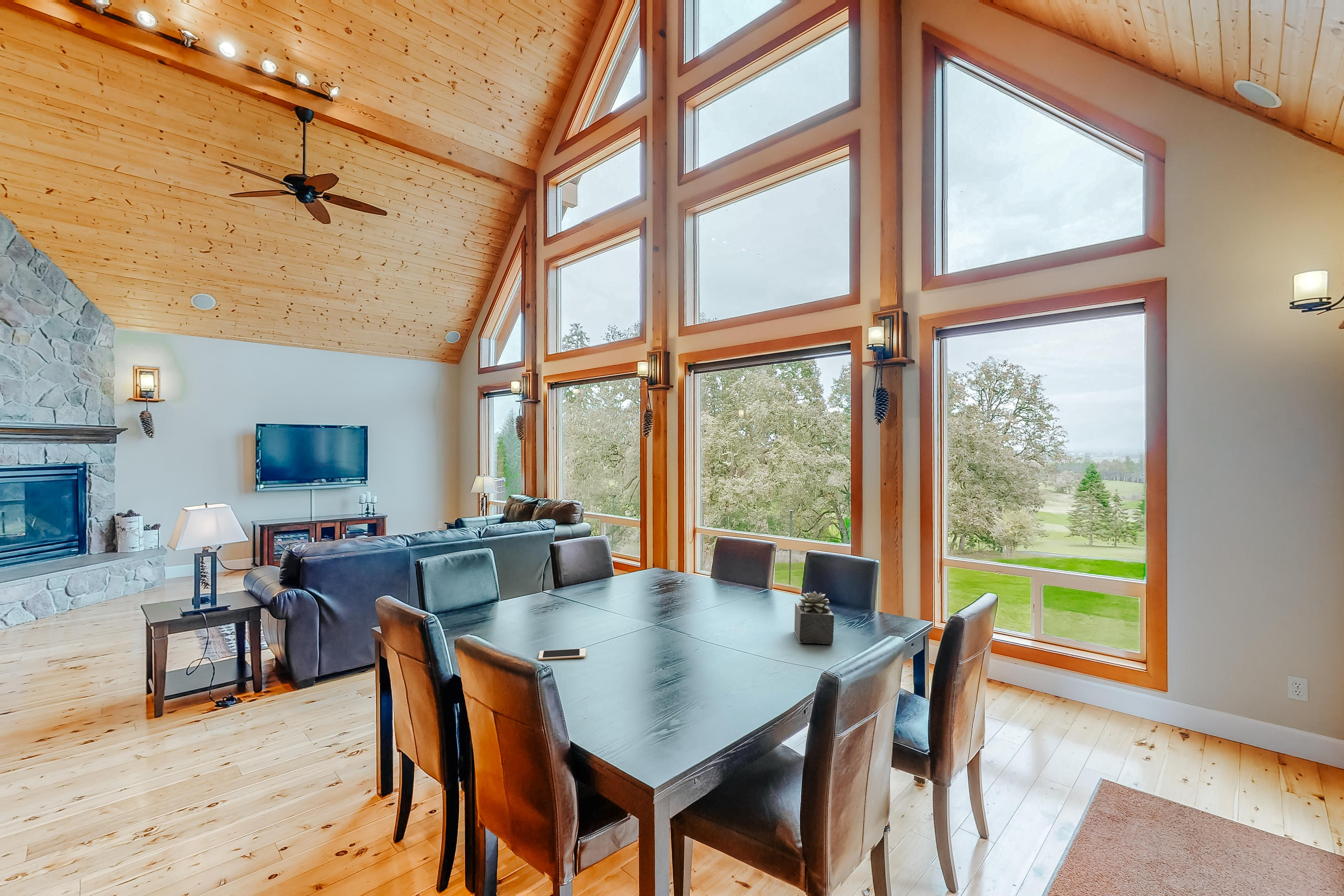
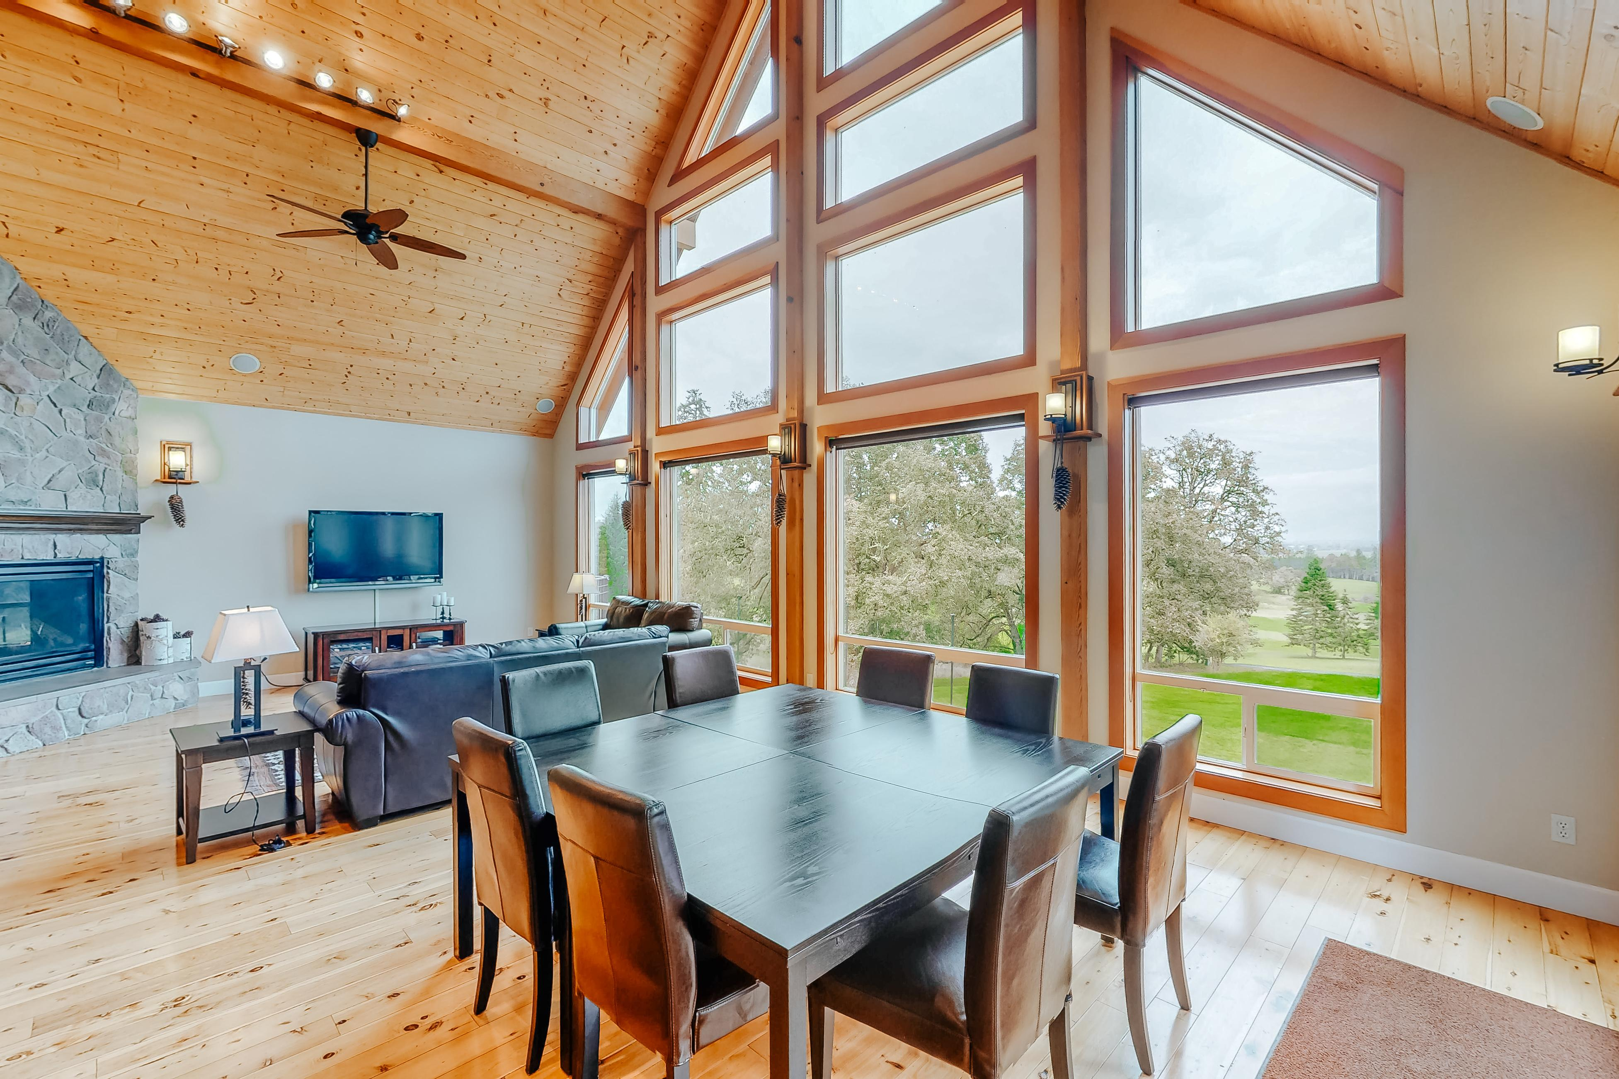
- cell phone [538,648,586,660]
- succulent plant [793,591,834,644]
